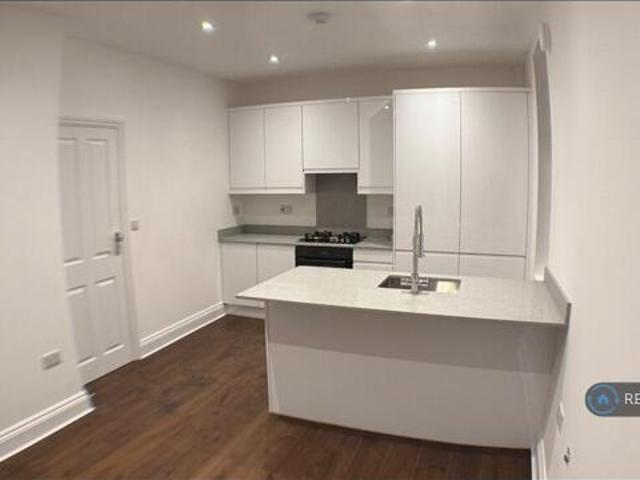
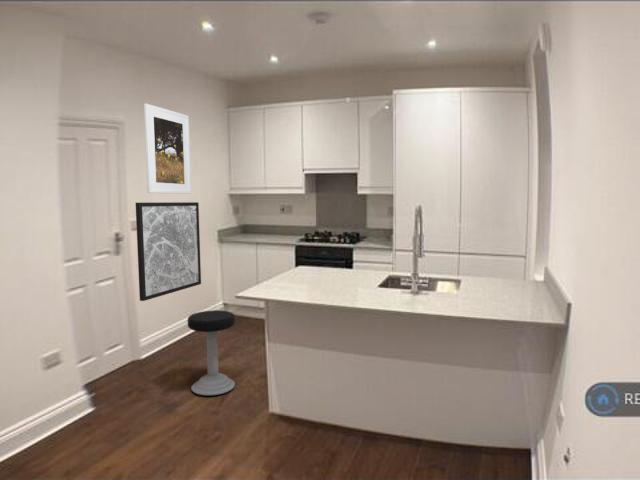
+ wall art [135,201,202,302]
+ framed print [143,103,192,195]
+ stool [187,309,236,396]
